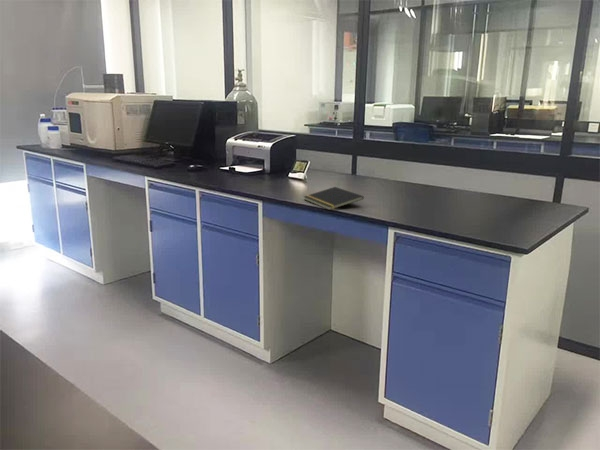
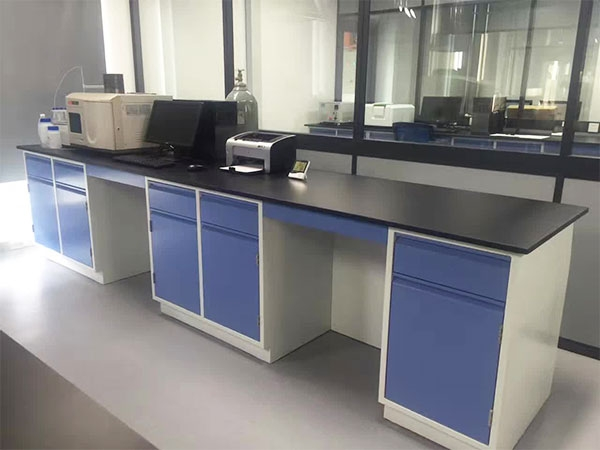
- notepad [303,186,365,211]
